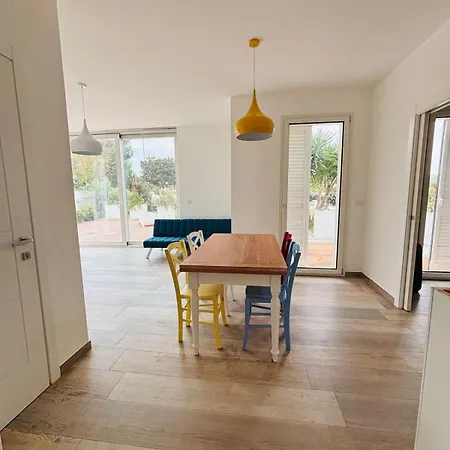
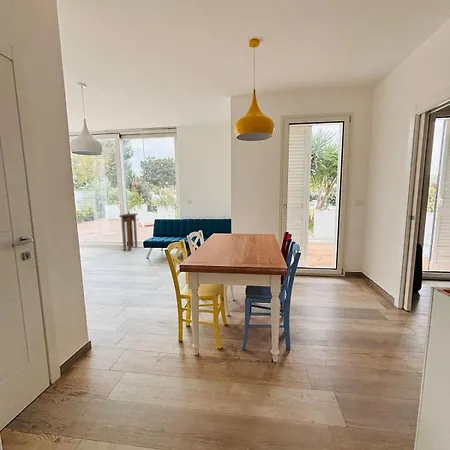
+ side table [118,213,139,252]
